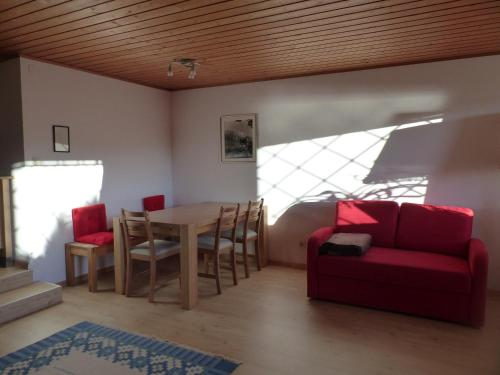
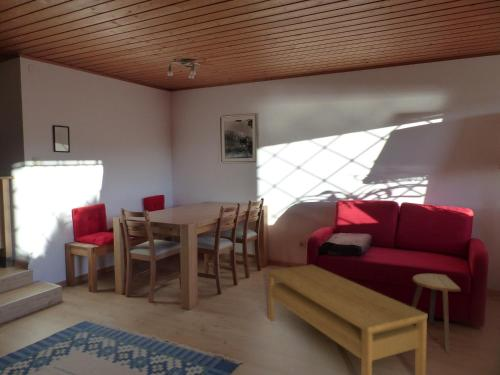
+ stool [410,273,461,353]
+ coffee table [267,264,429,375]
